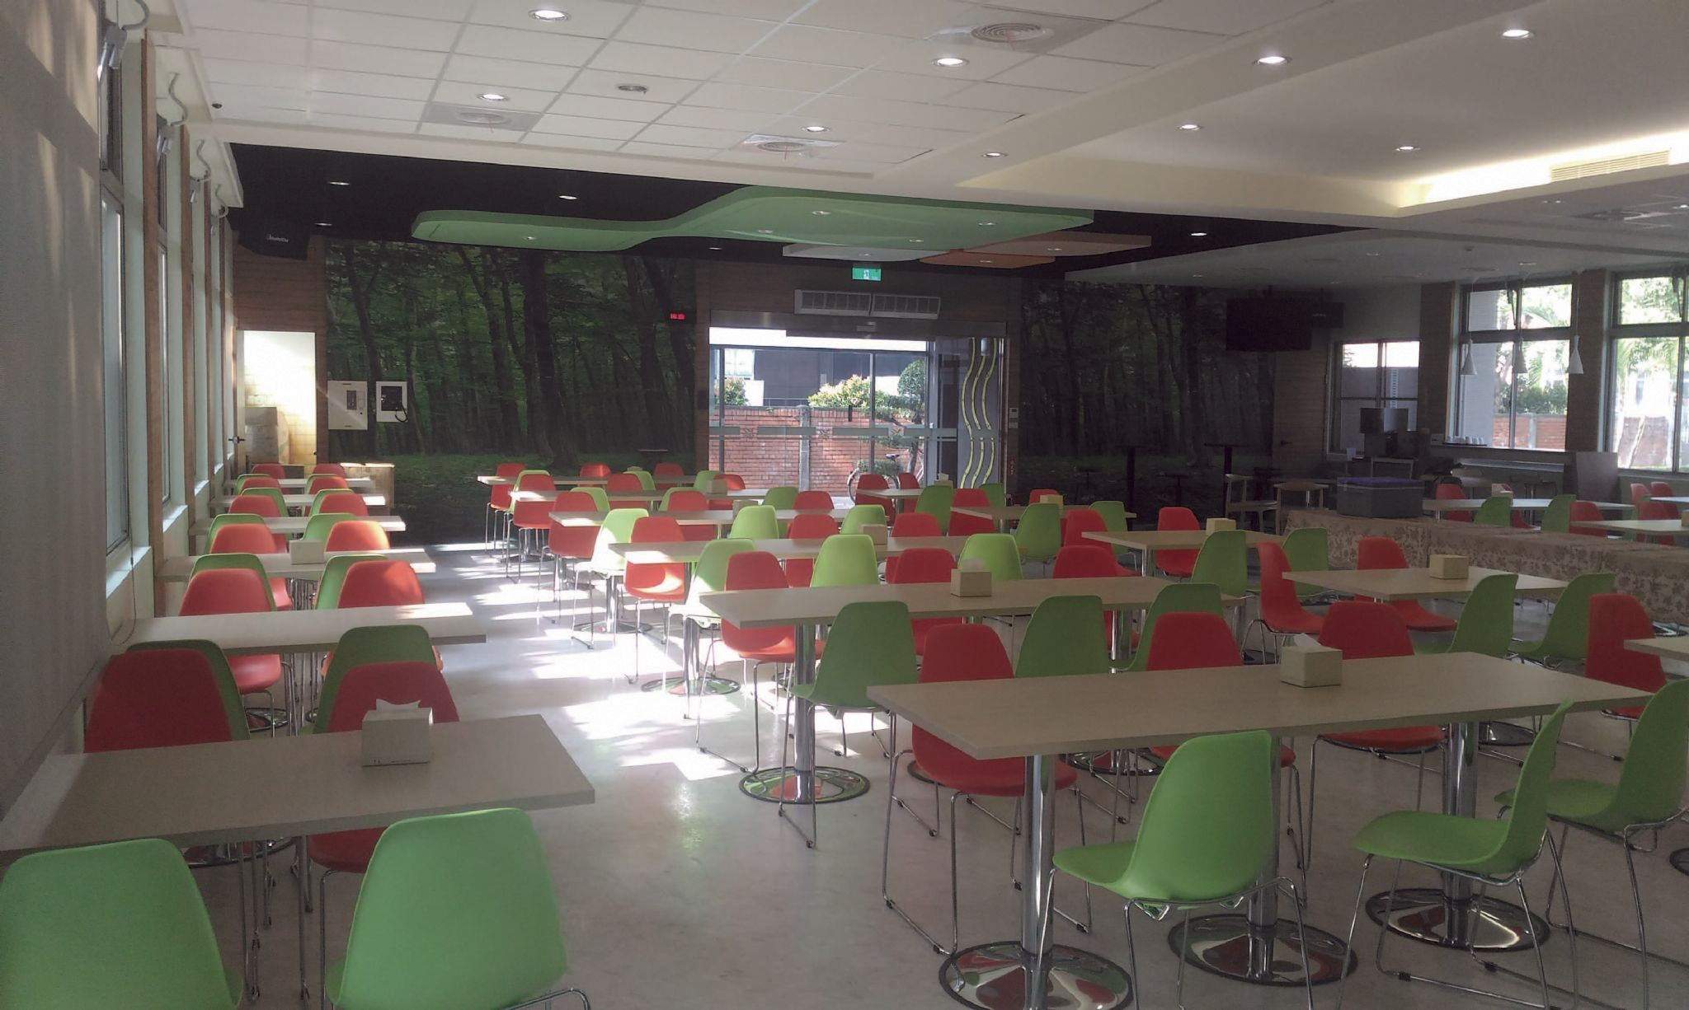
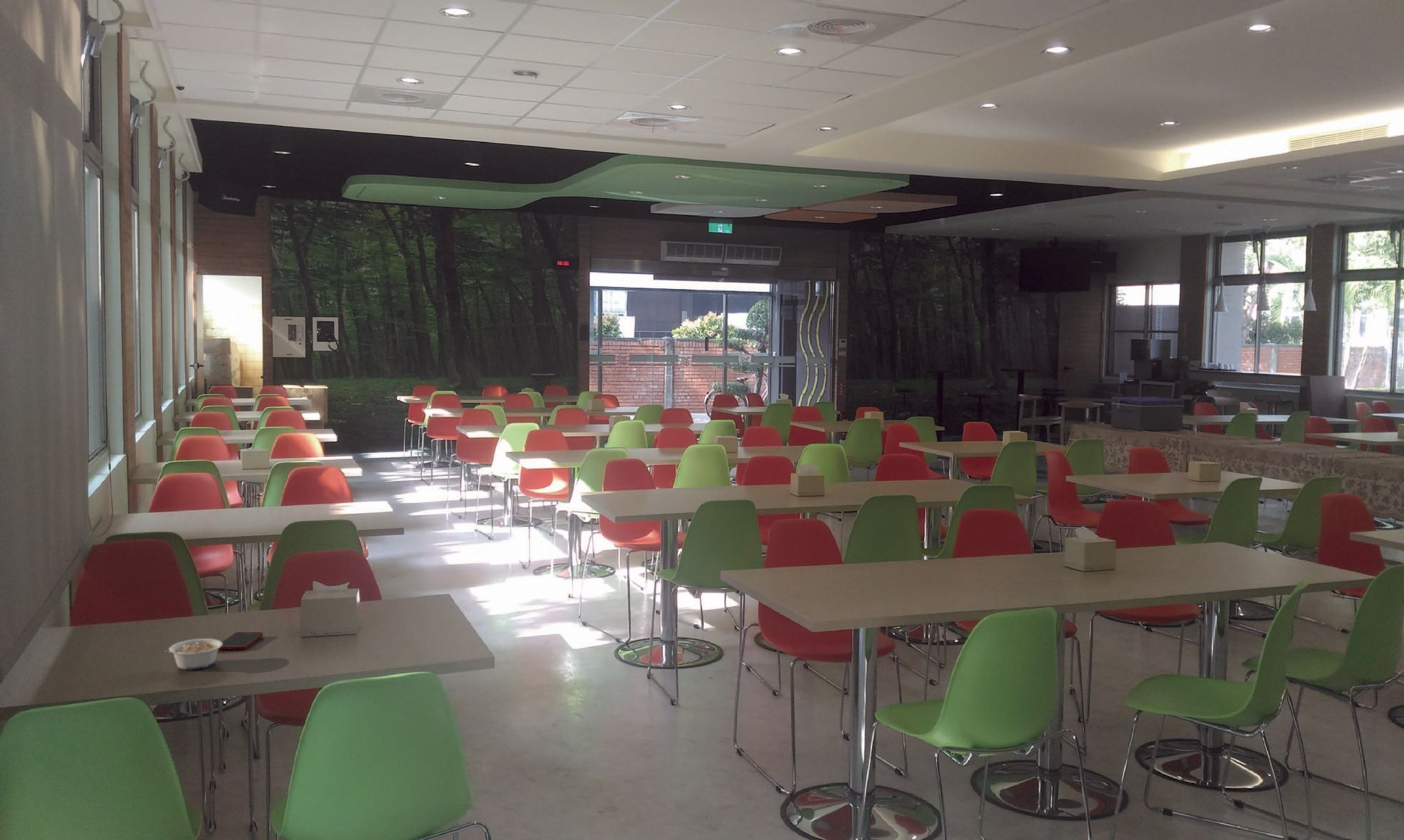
+ cell phone [218,632,263,651]
+ legume [164,638,223,670]
